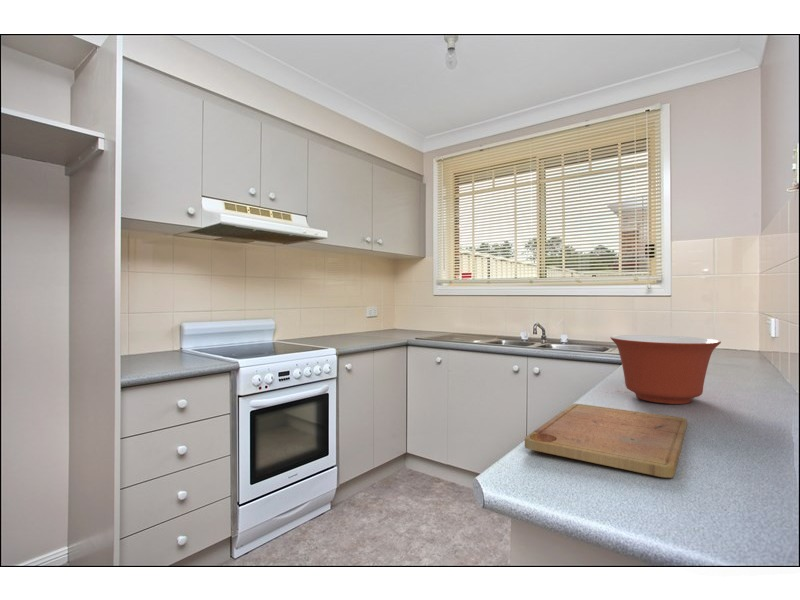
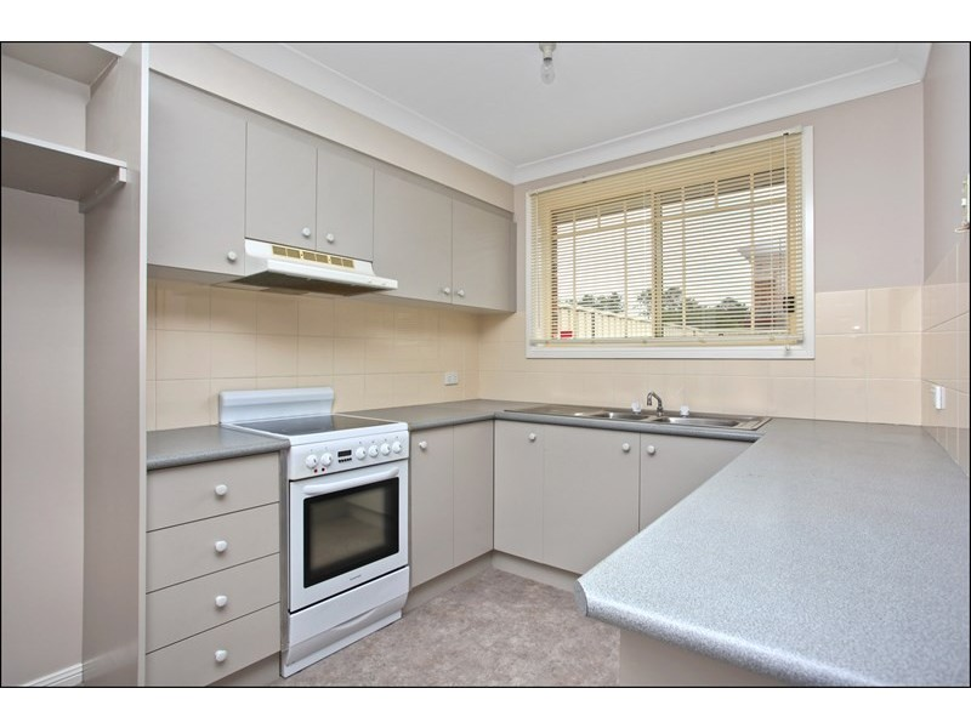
- cutting board [524,403,688,479]
- mixing bowl [609,334,722,405]
